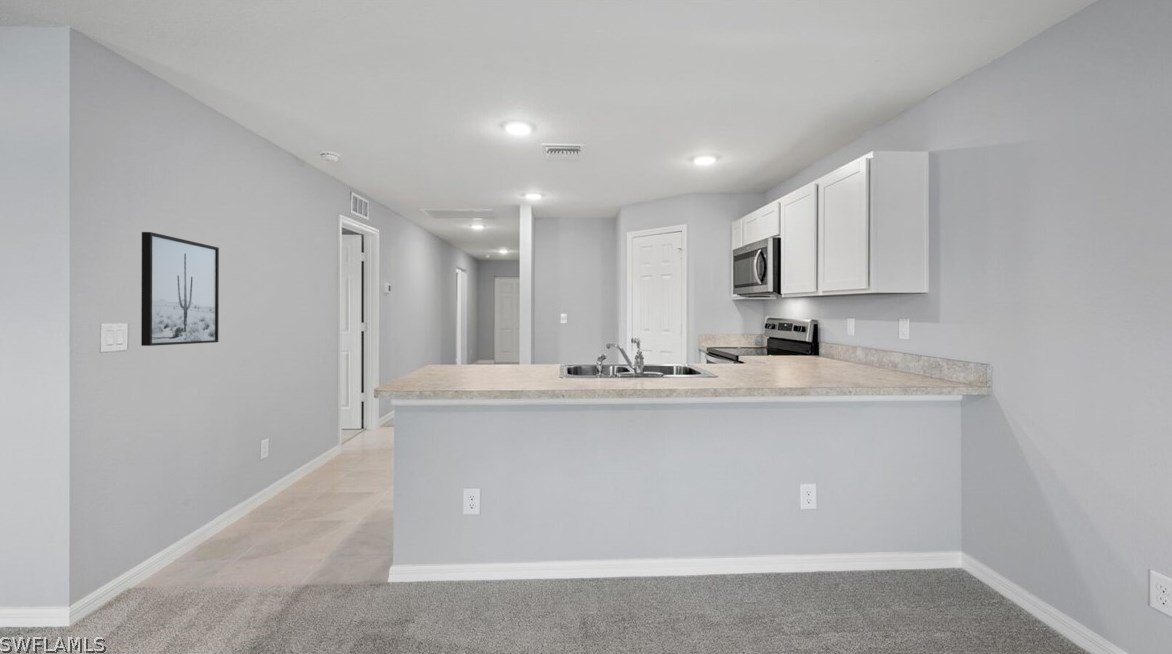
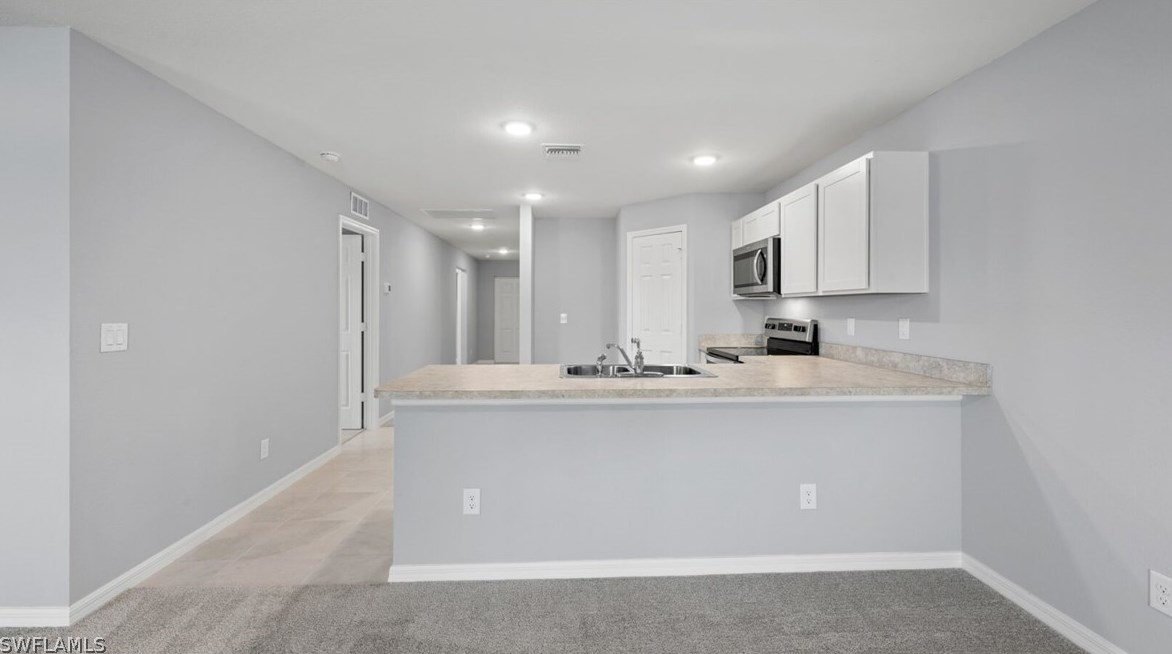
- wall art [140,231,220,347]
